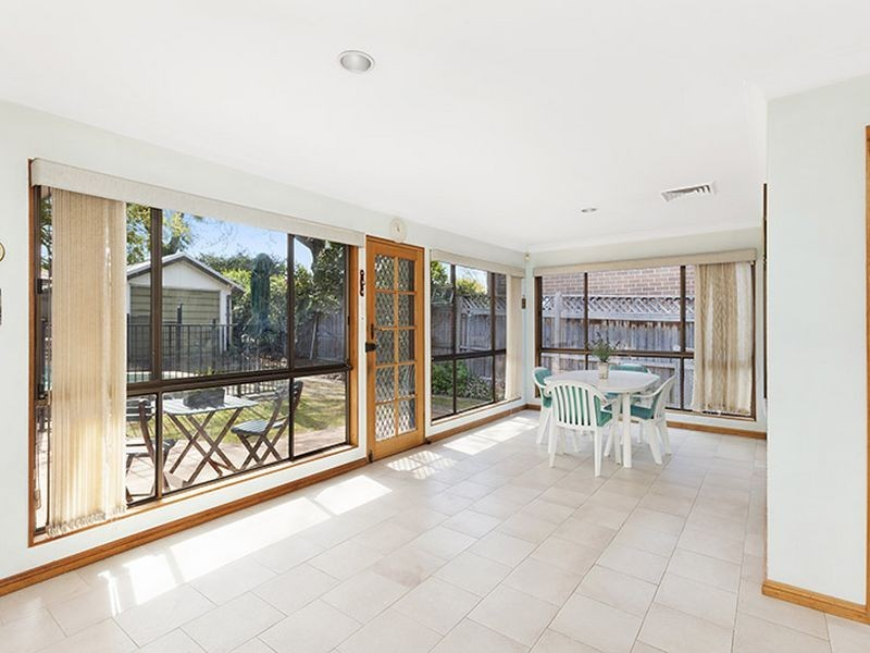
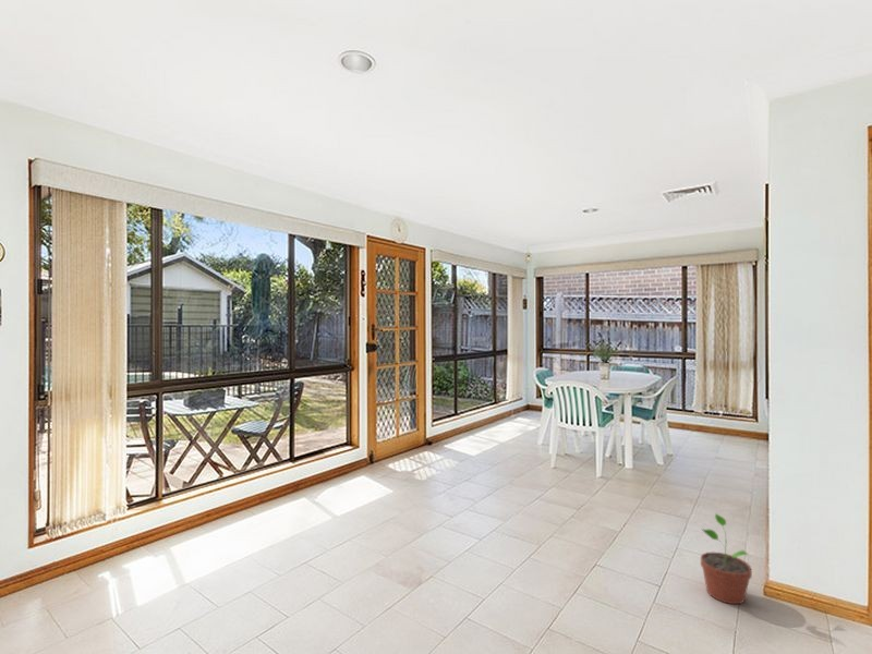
+ potted plant [700,512,753,605]
